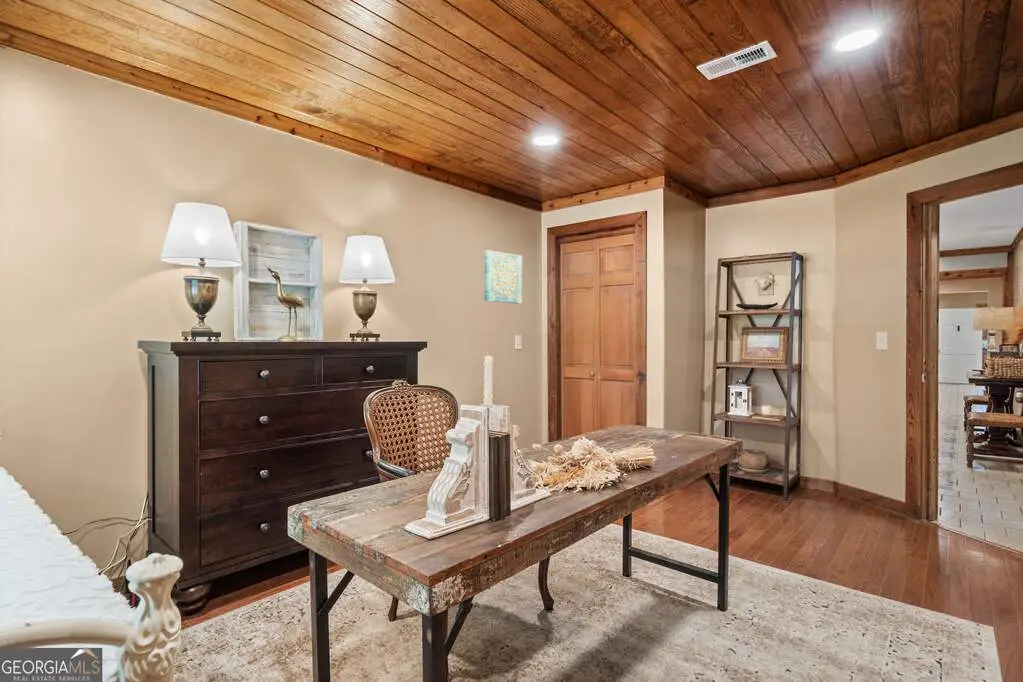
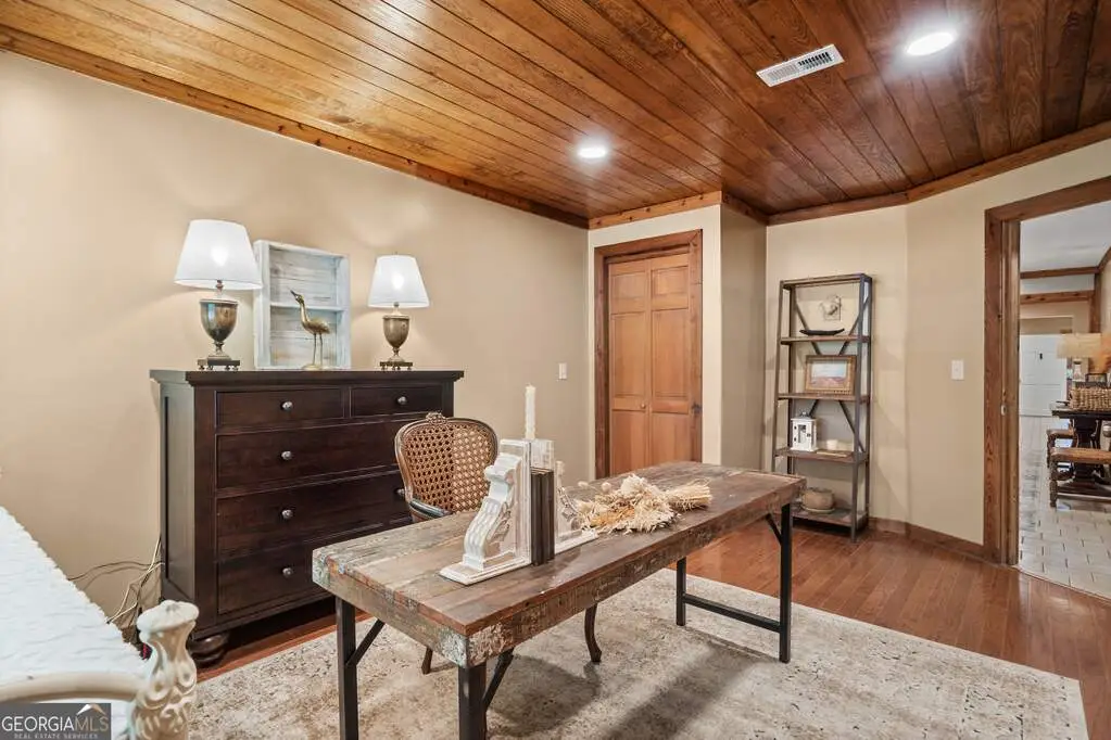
- wall art [483,249,523,305]
